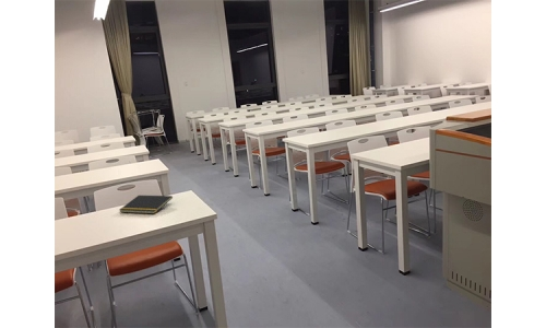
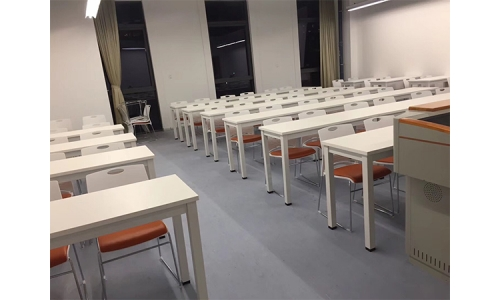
- notepad [119,195,174,214]
